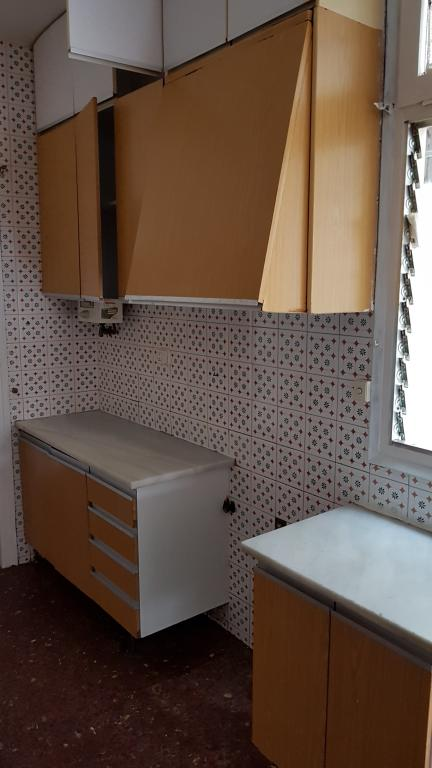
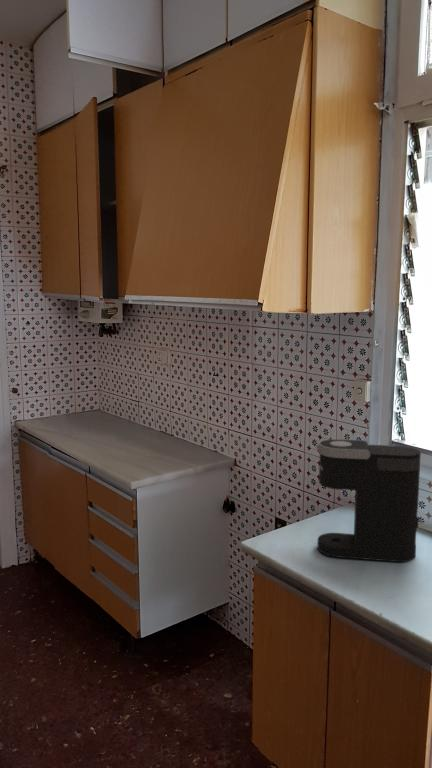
+ coffee maker [315,438,422,563]
